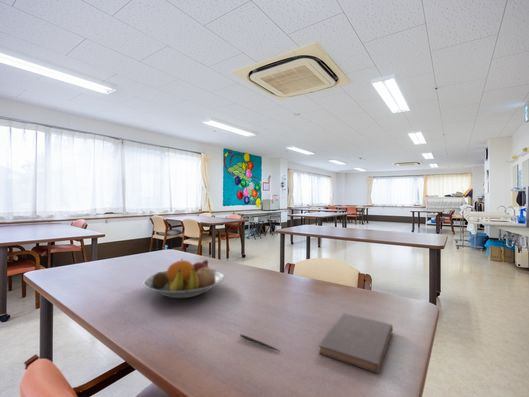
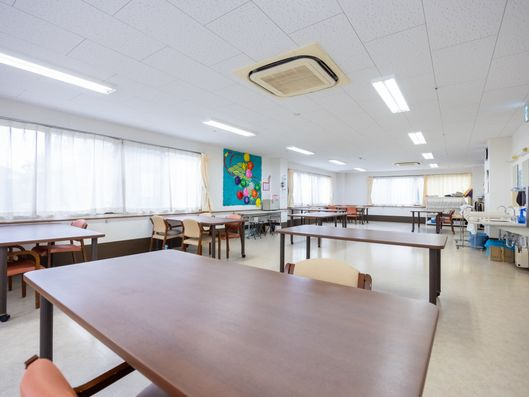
- fruit bowl [142,259,225,299]
- pen [239,333,281,352]
- book [318,312,394,374]
